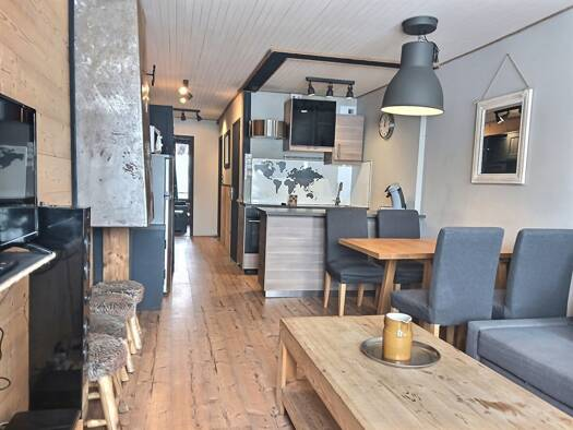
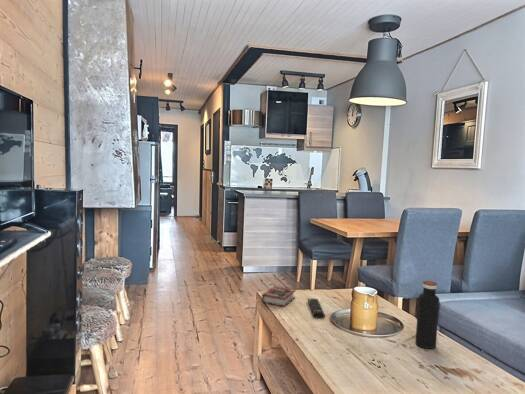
+ remote control [307,298,326,319]
+ water bottle [415,280,440,350]
+ book [261,286,297,308]
